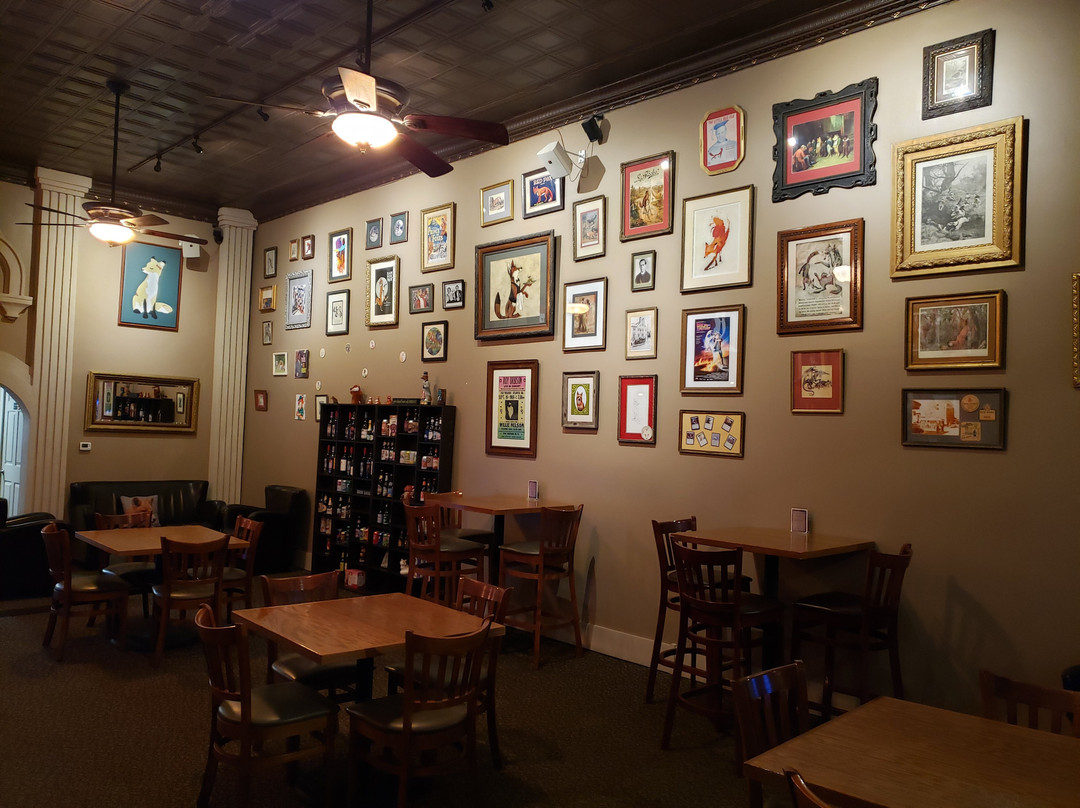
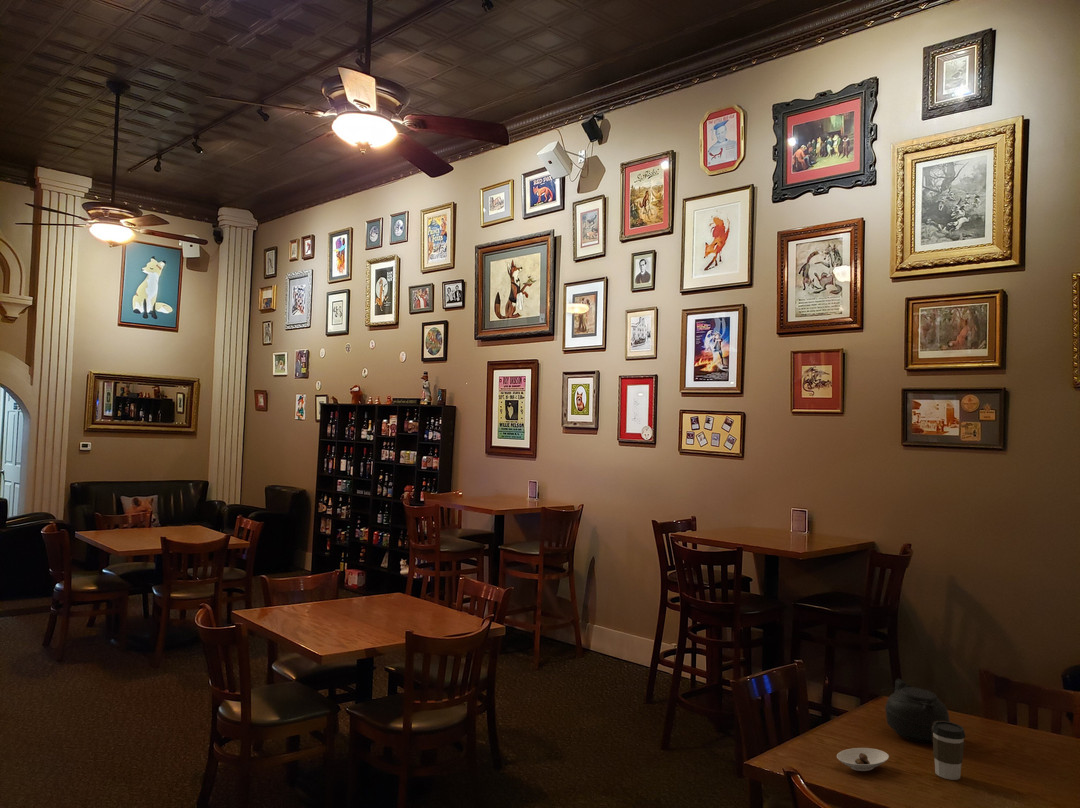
+ teapot [880,678,951,744]
+ coffee cup [932,721,966,781]
+ saucer [836,747,890,772]
